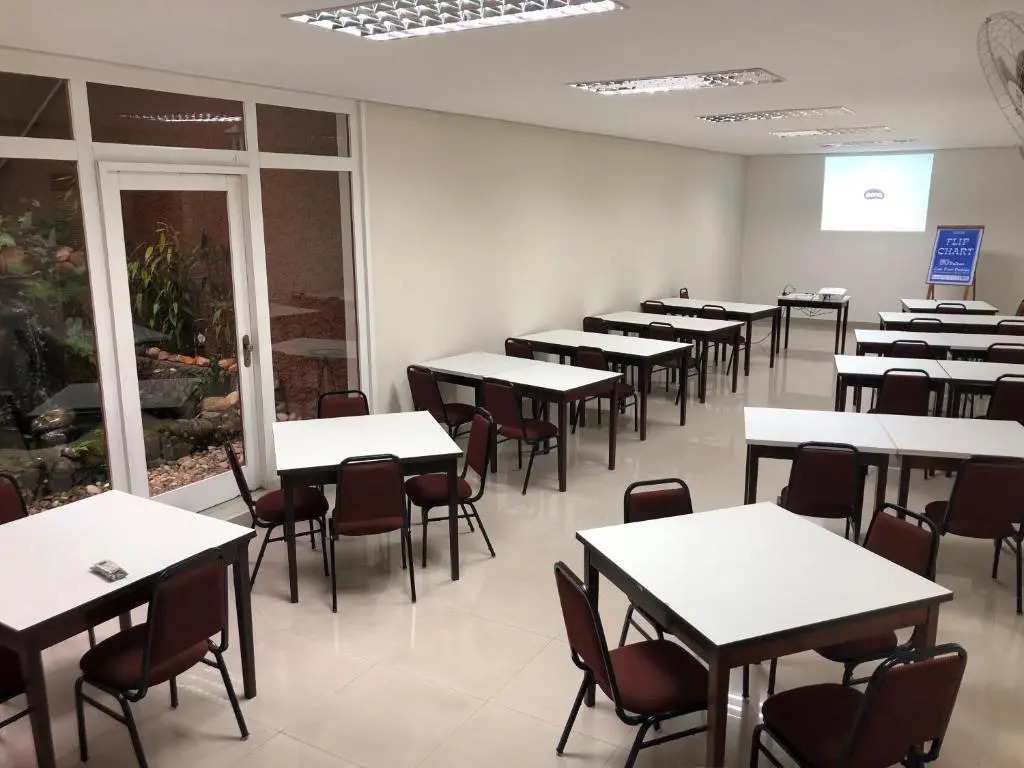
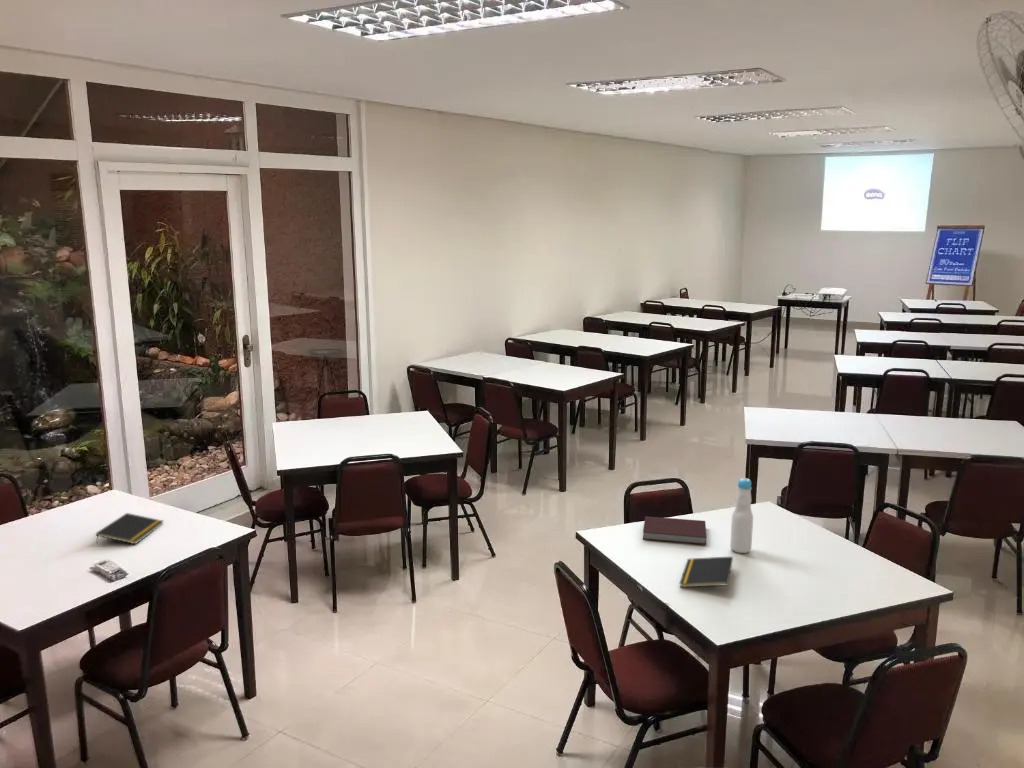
+ notepad [679,555,734,588]
+ notebook [642,515,707,545]
+ bottle [729,477,754,554]
+ notepad [95,512,164,545]
